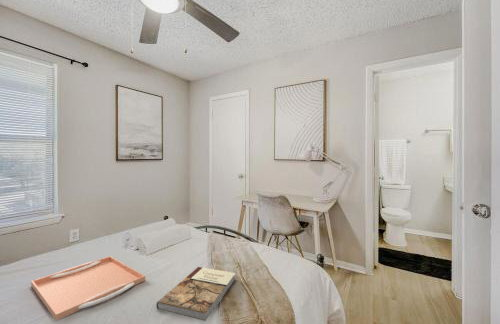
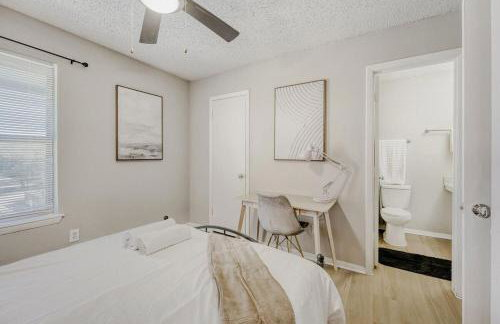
- book [156,266,236,322]
- serving tray [30,255,146,322]
